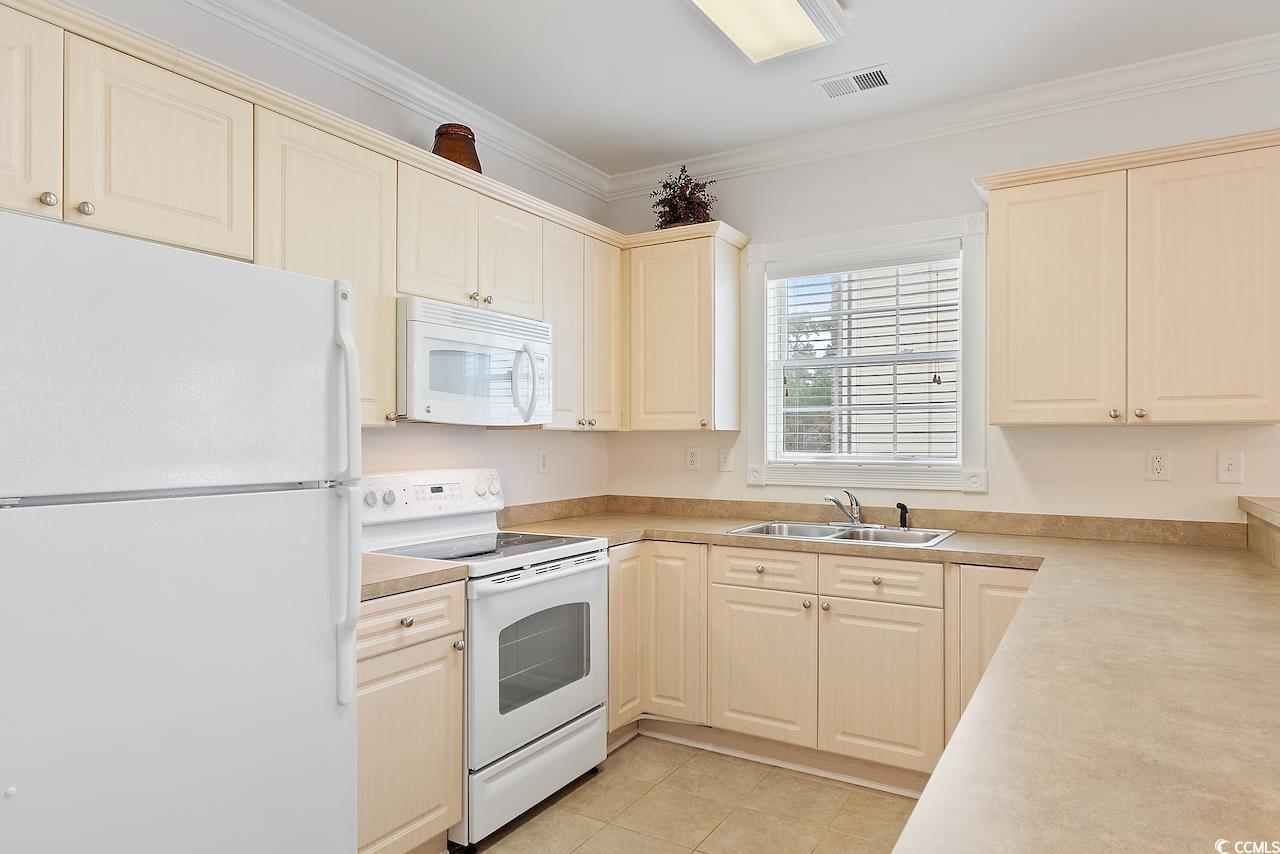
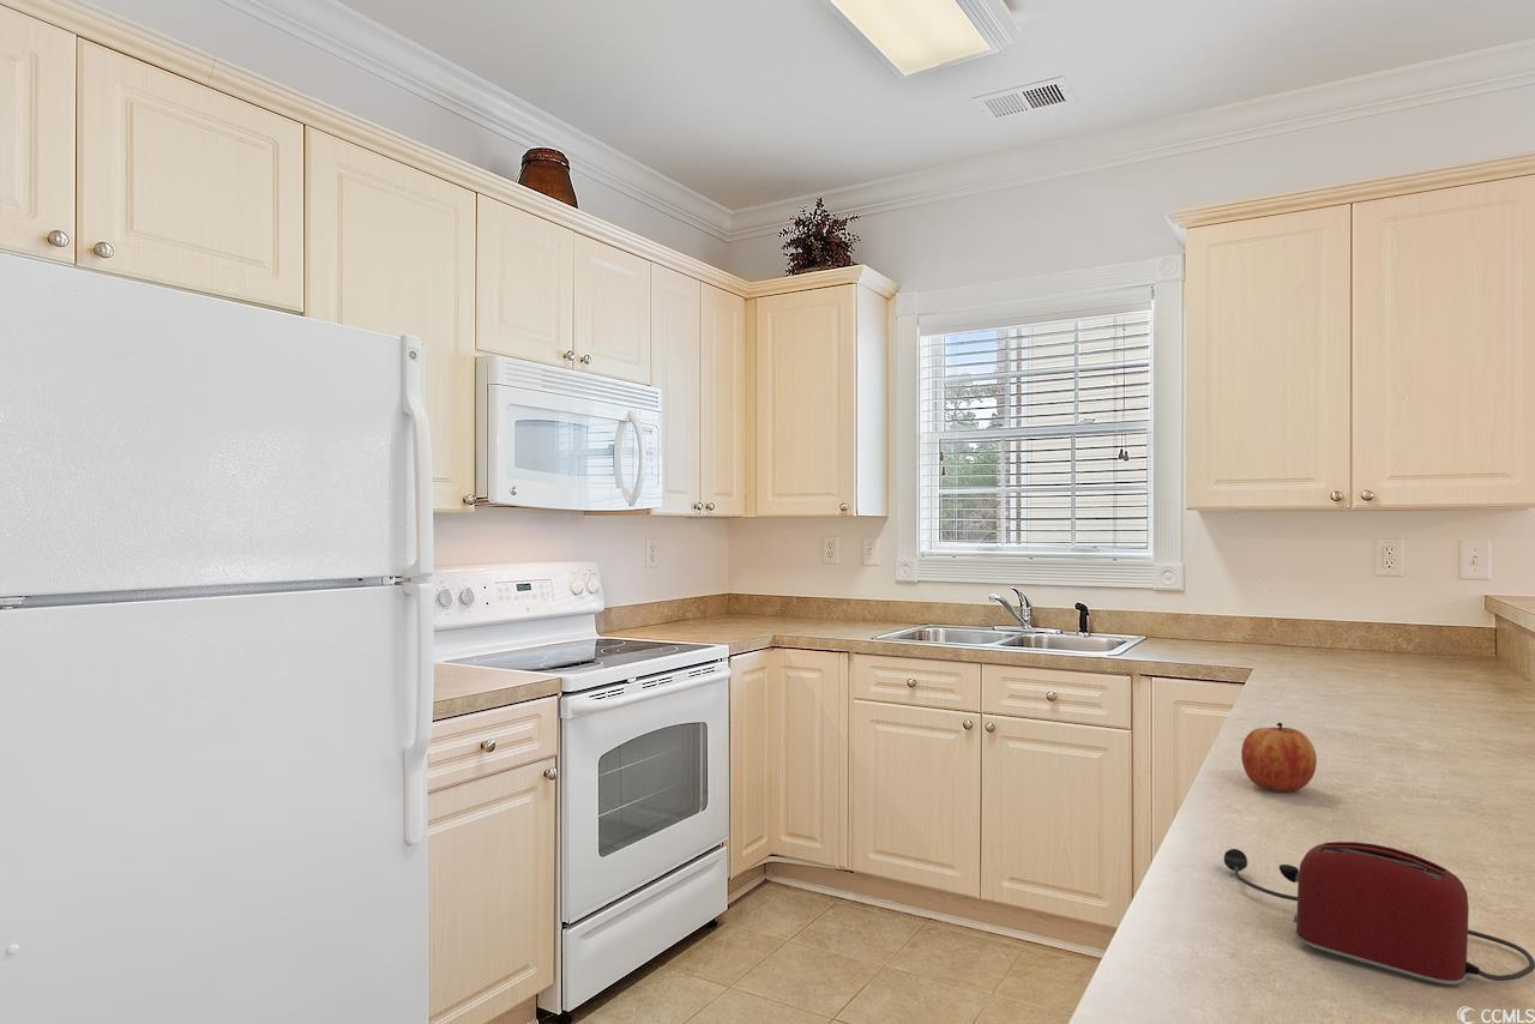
+ apple [1240,722,1318,793]
+ toaster [1223,841,1535,986]
